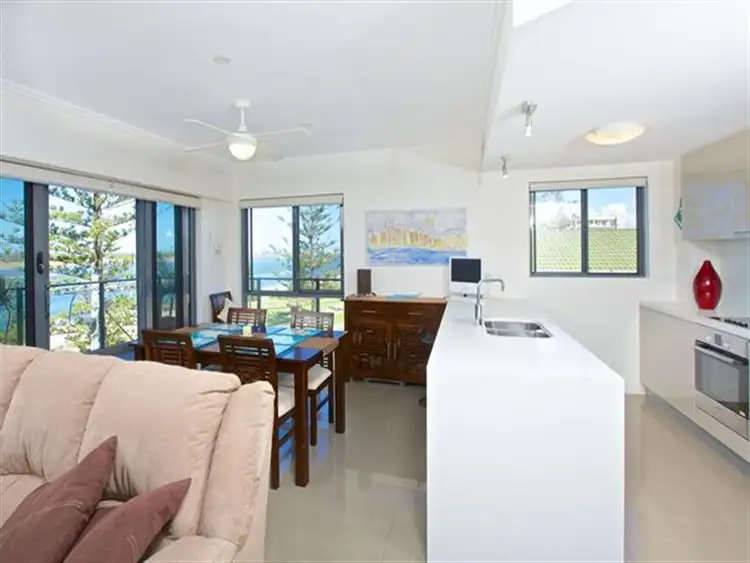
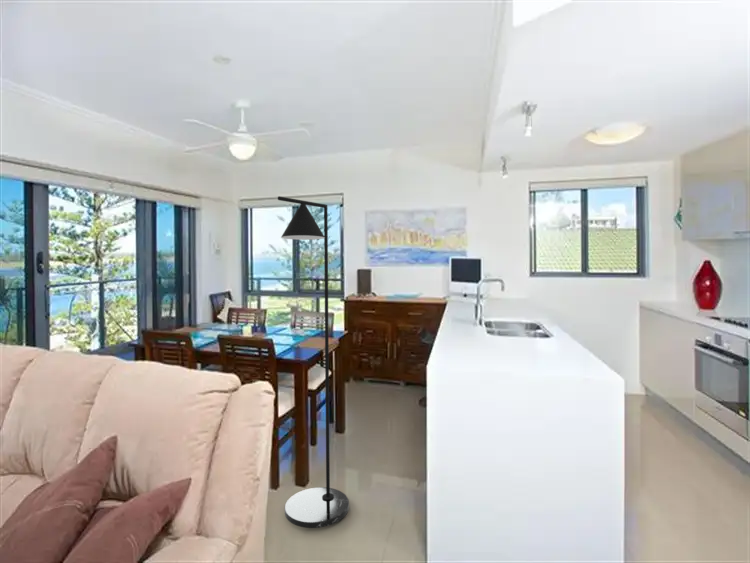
+ floor lamp [277,195,350,529]
